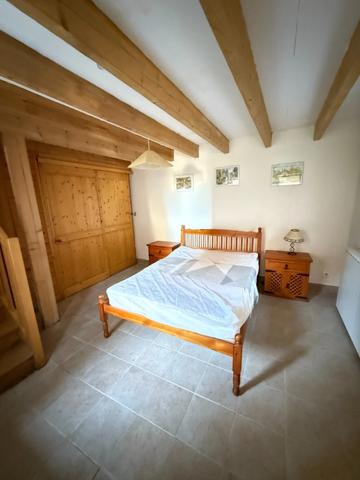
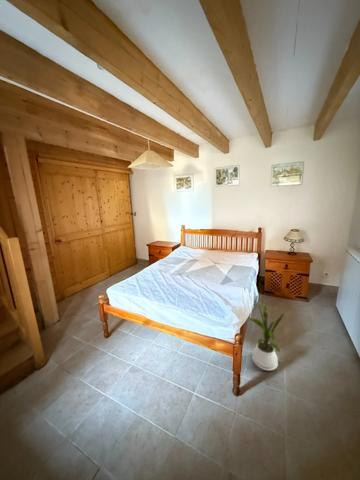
+ house plant [247,299,288,372]
